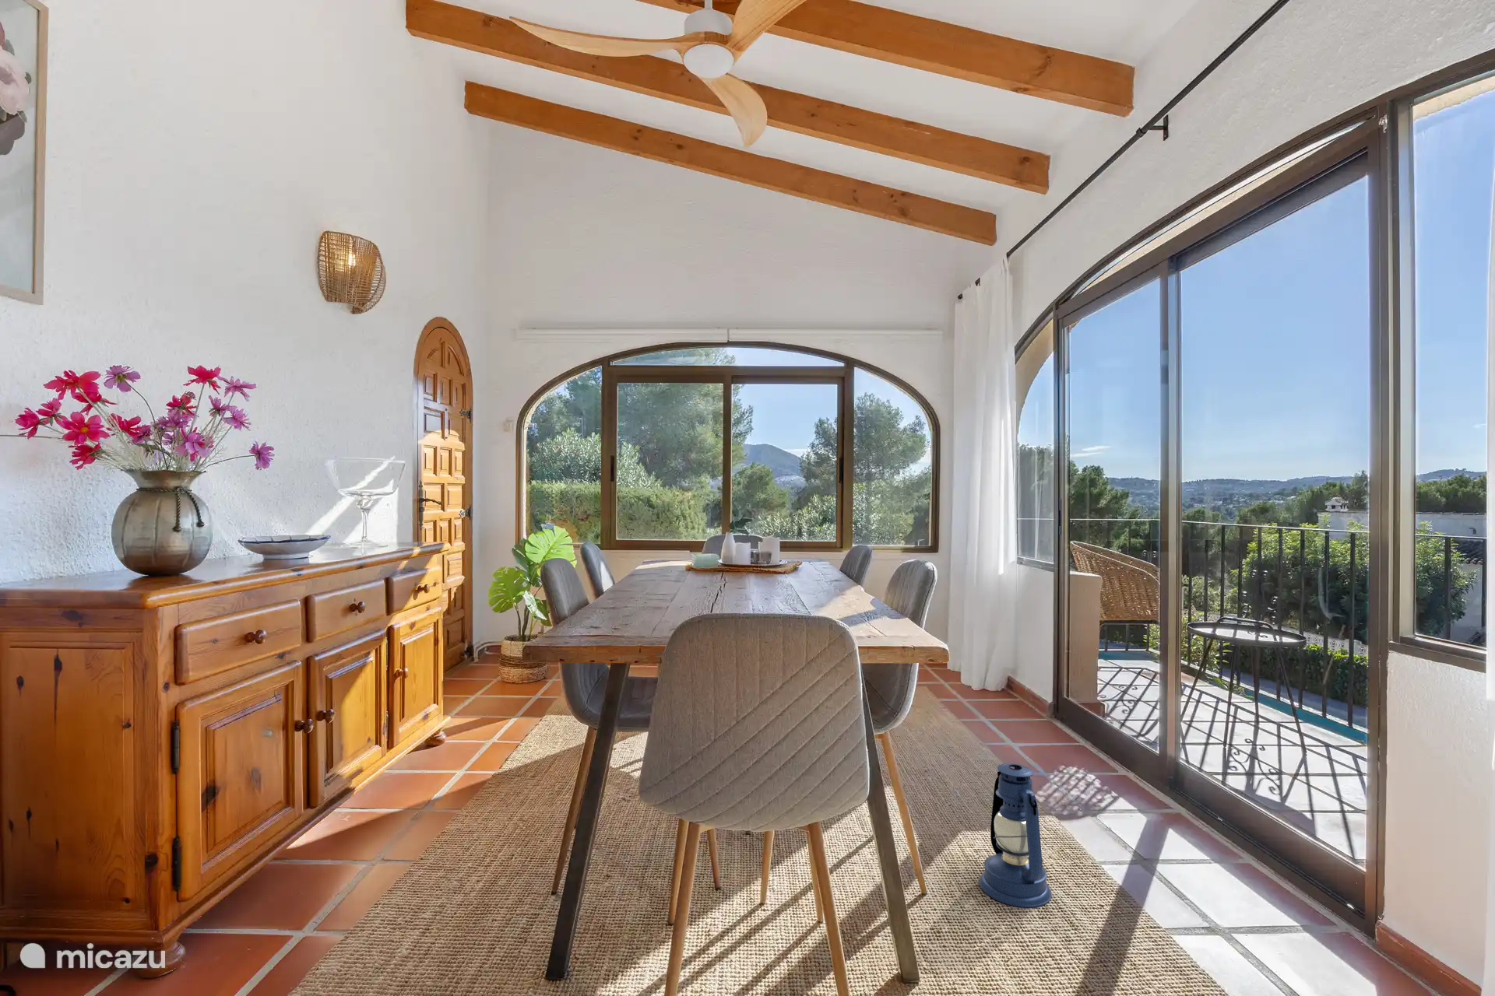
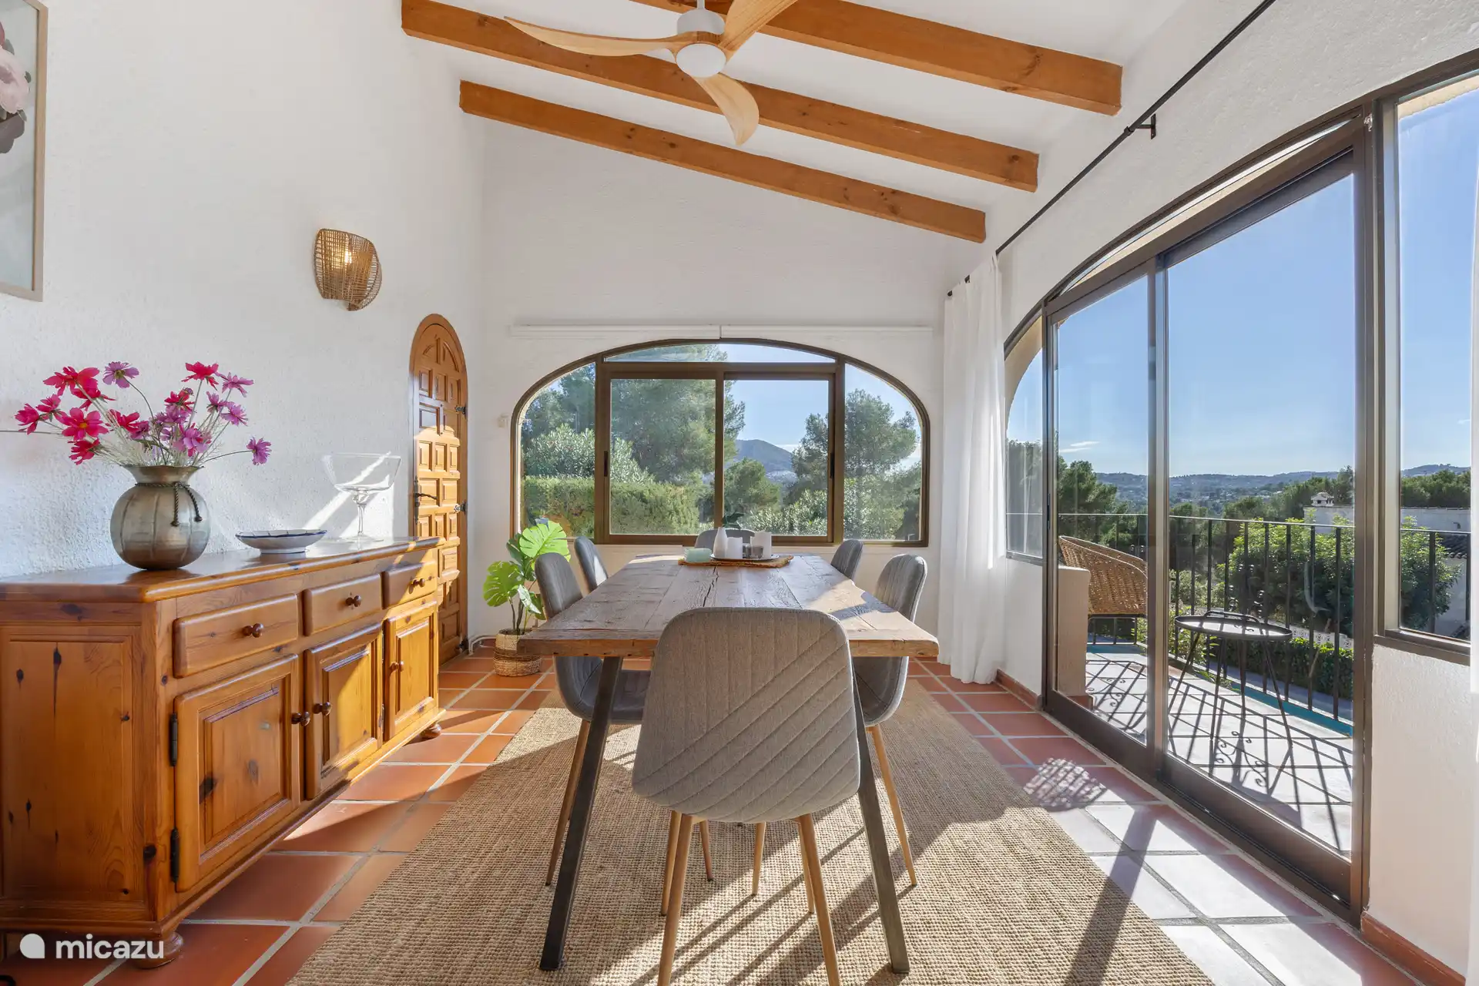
- lantern [979,763,1052,908]
